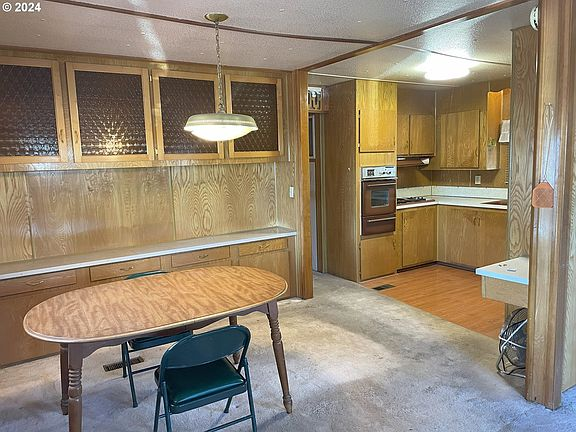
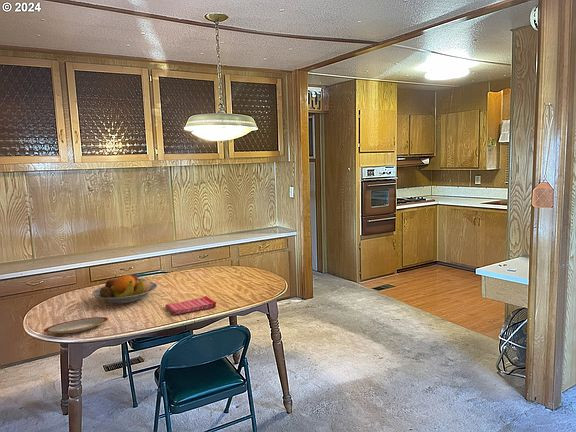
+ plate [43,316,109,335]
+ dish towel [165,295,218,316]
+ fruit bowl [92,273,158,305]
